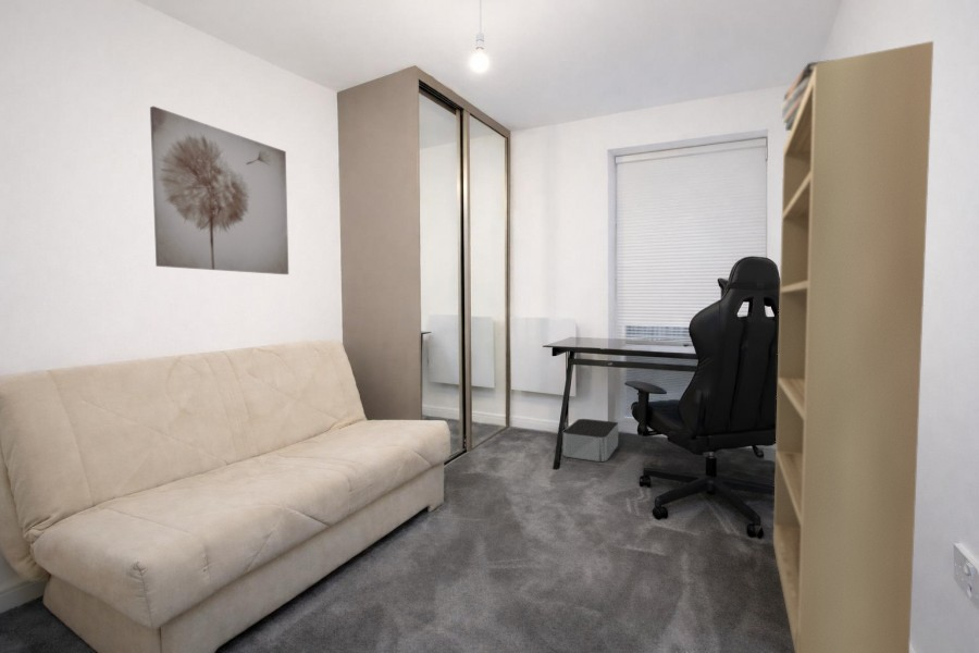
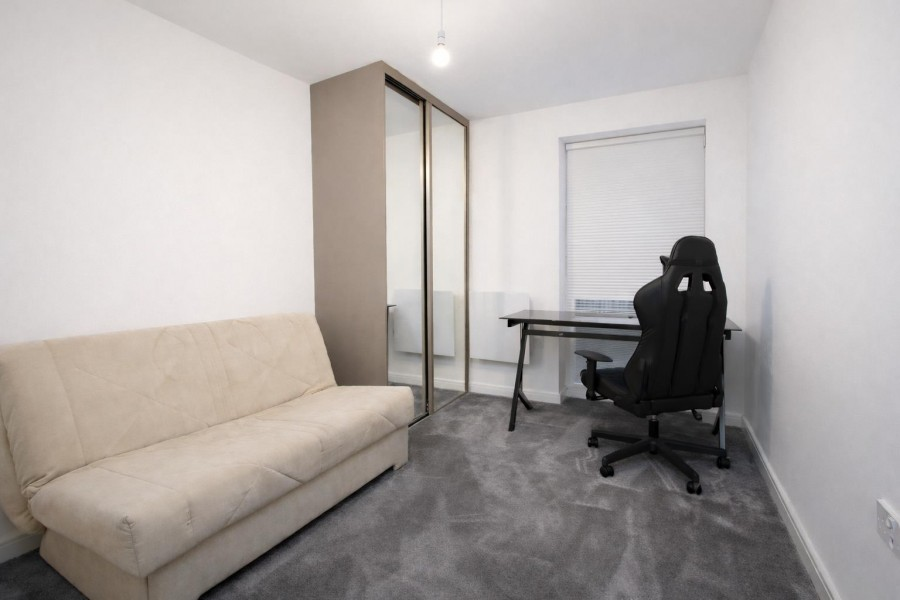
- book stack [780,59,832,132]
- wall art [149,106,289,275]
- storage bin [561,418,619,463]
- bookshelf [772,40,934,653]
